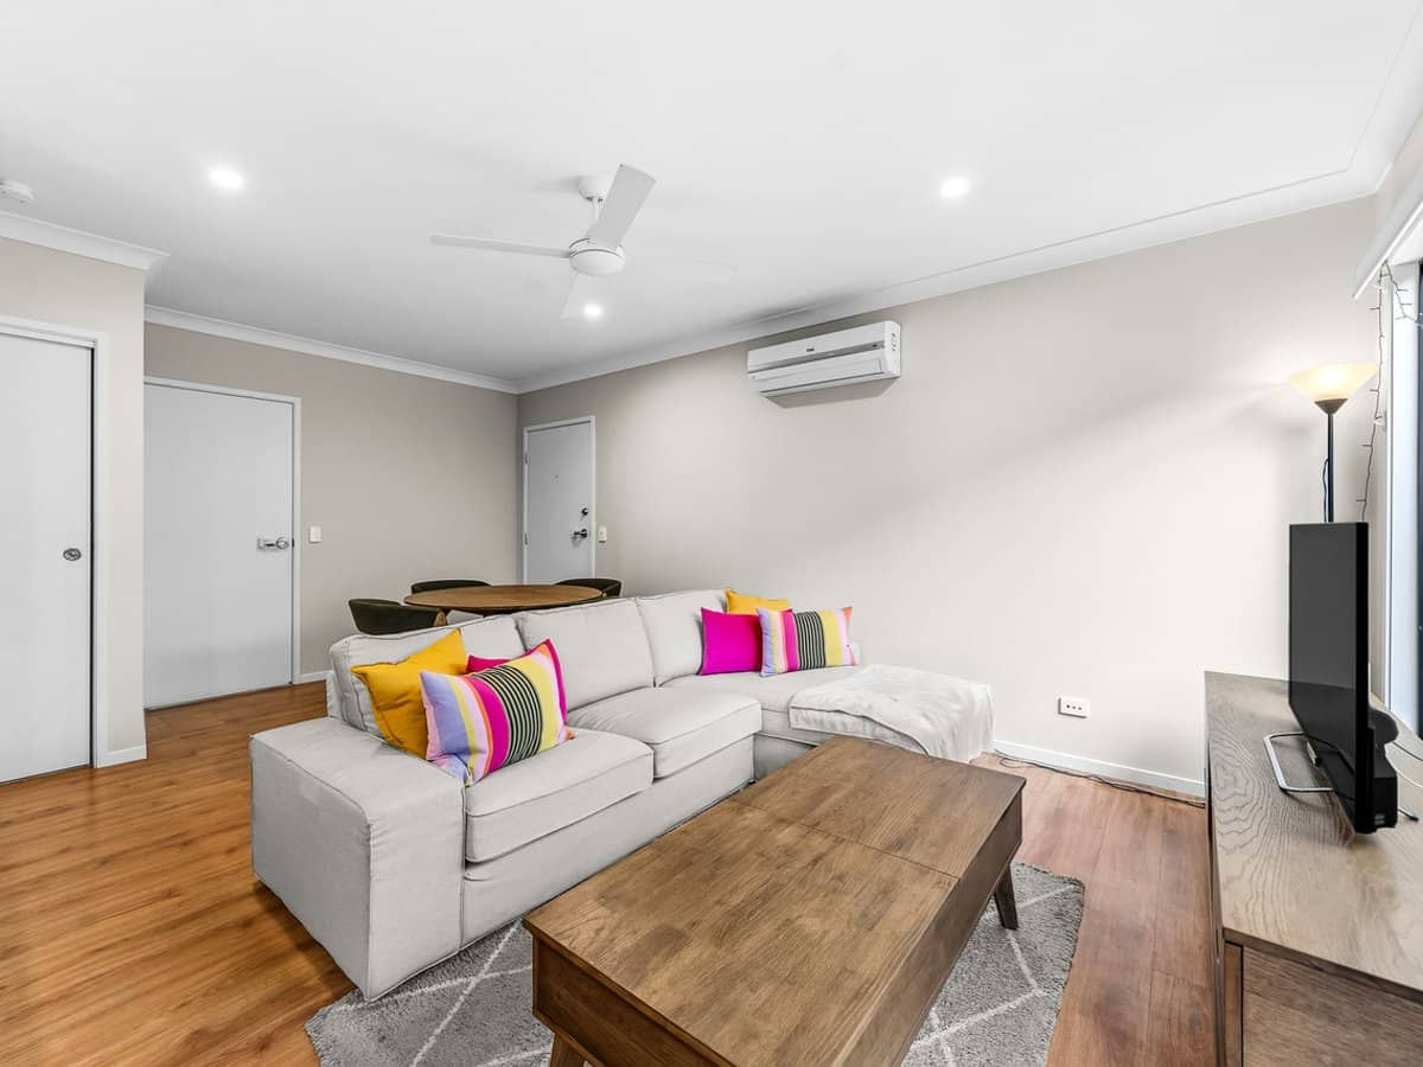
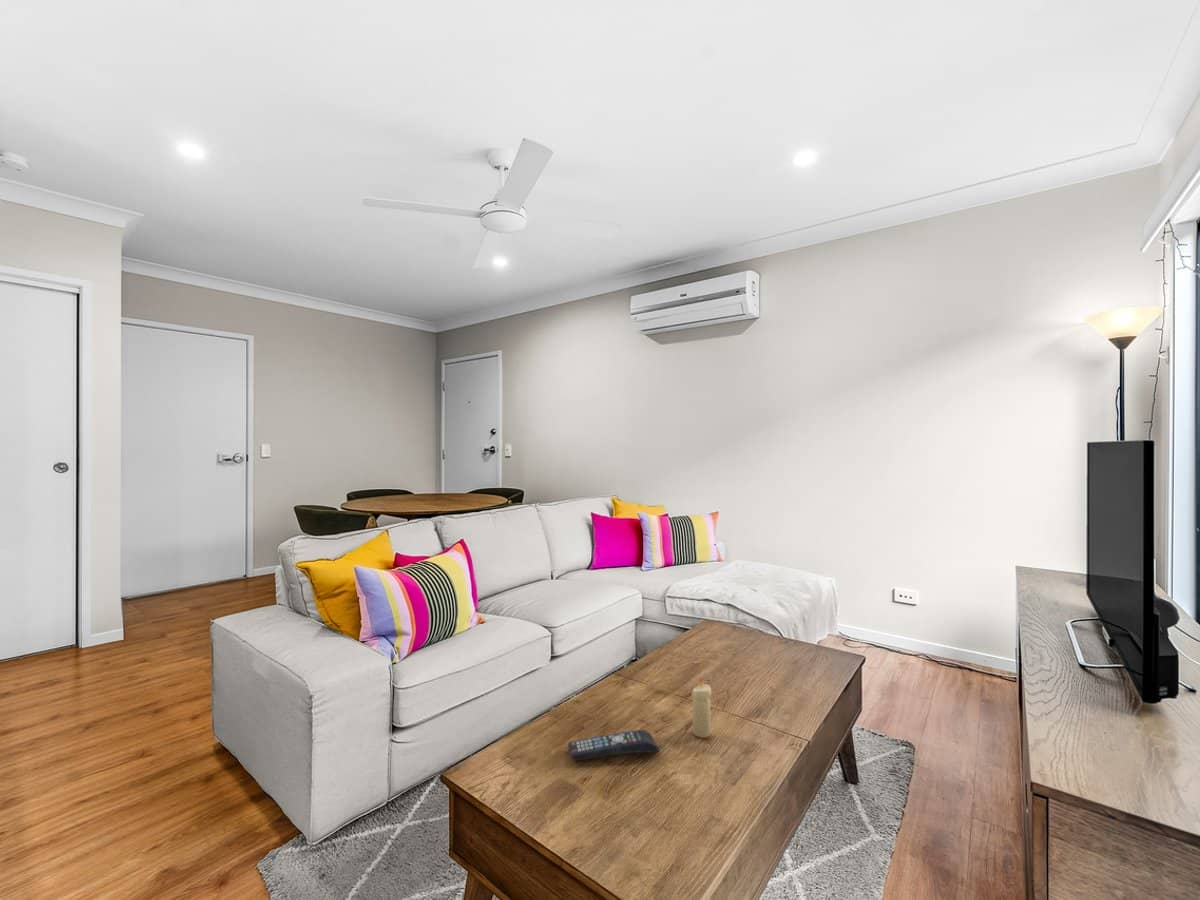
+ candle [691,676,712,739]
+ remote control [567,729,660,762]
